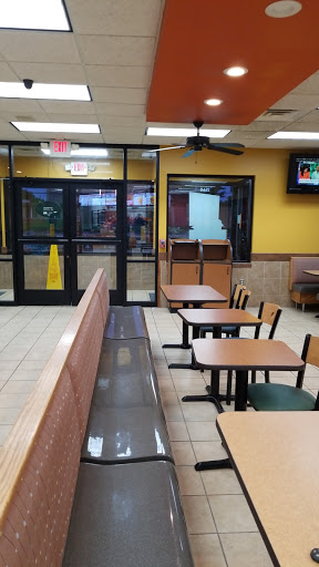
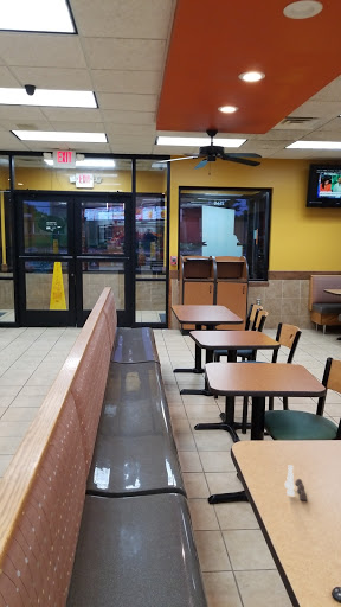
+ salt and pepper shaker set [284,464,309,501]
